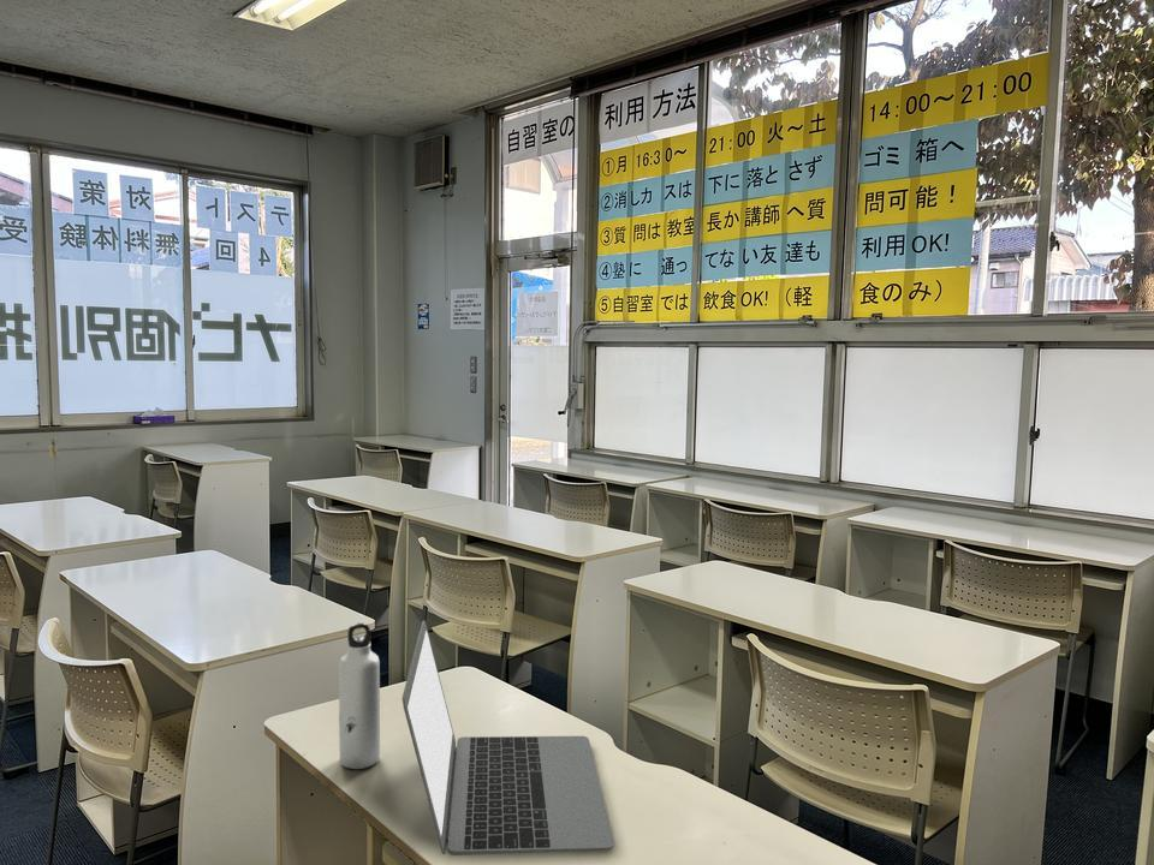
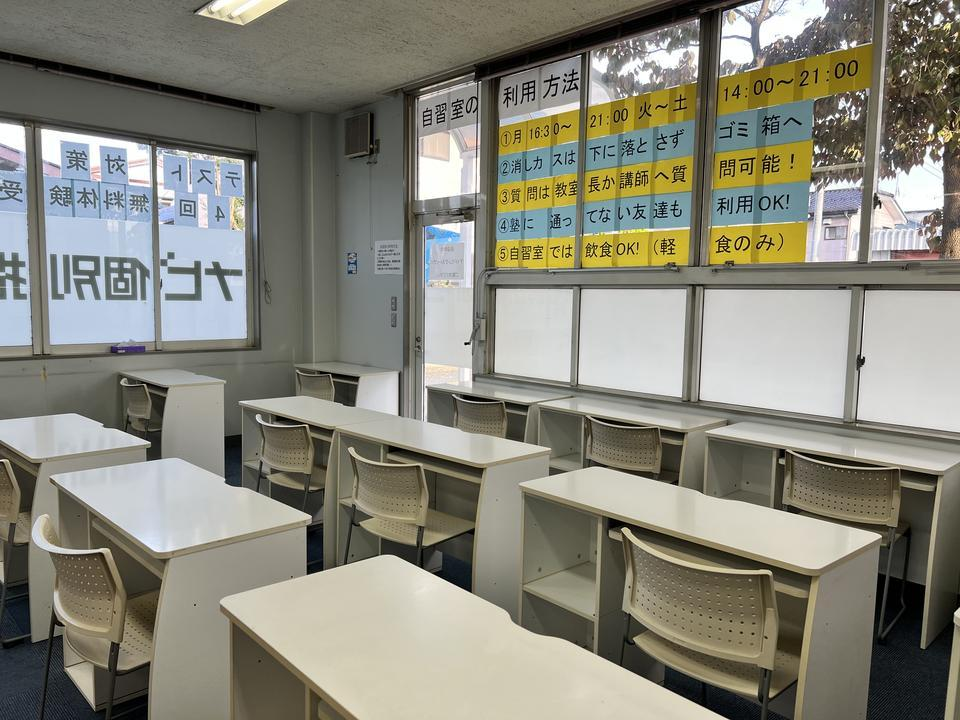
- laptop [401,620,615,857]
- water bottle [338,622,381,770]
